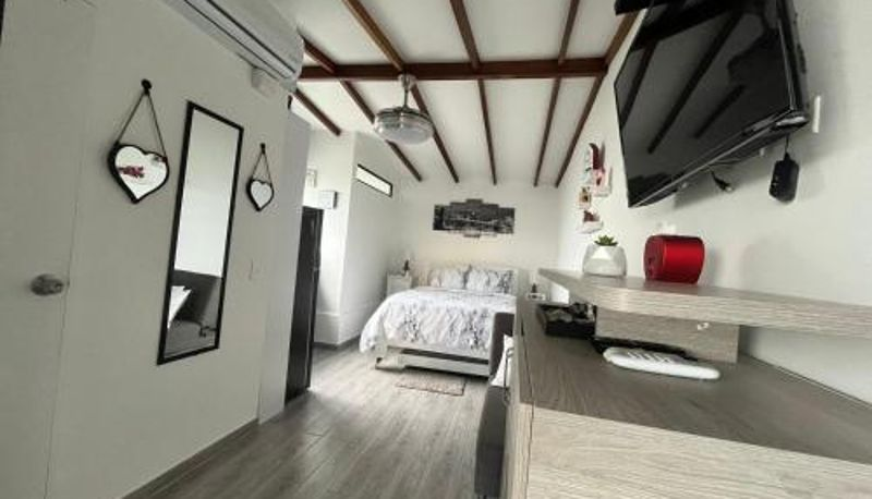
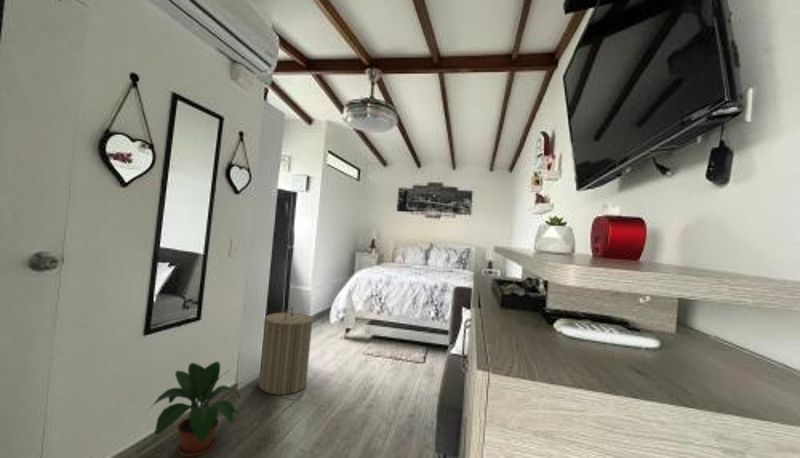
+ laundry hamper [258,306,314,396]
+ potted plant [145,361,241,458]
